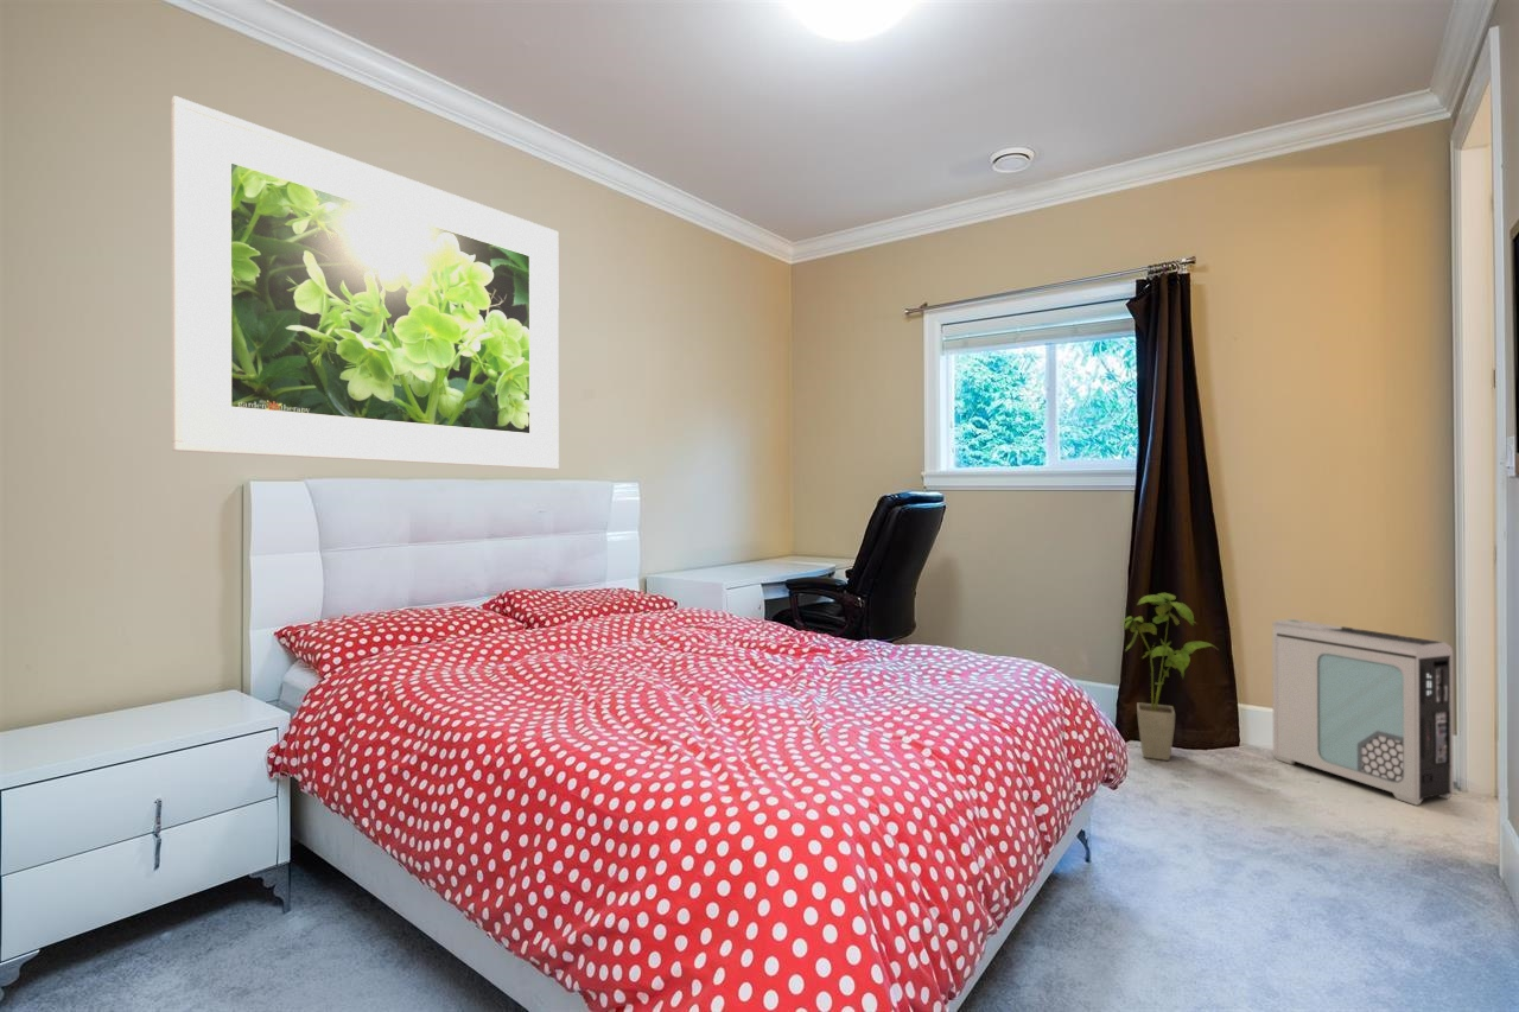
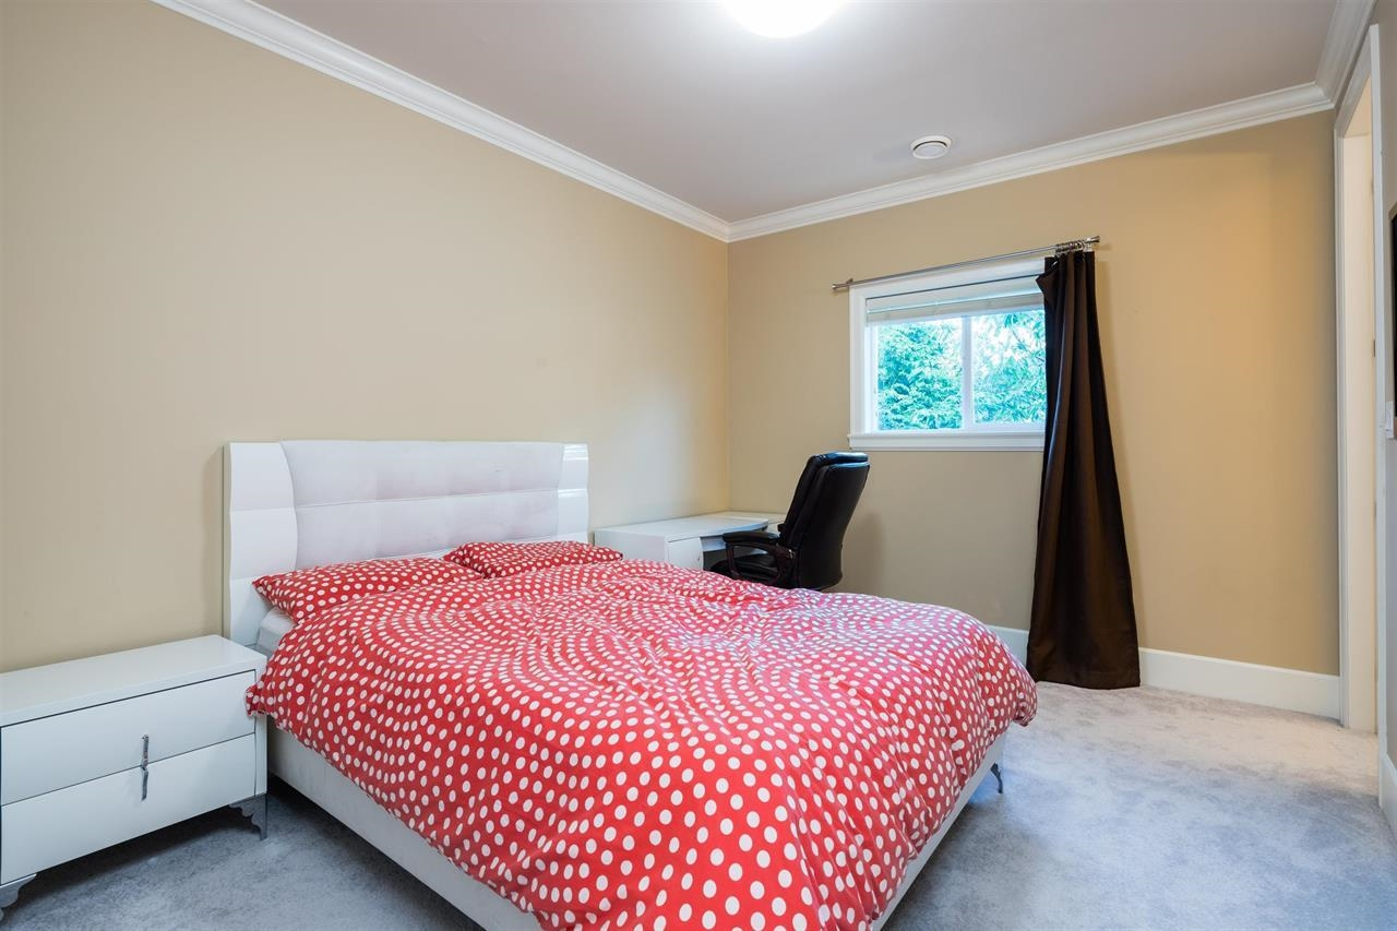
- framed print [171,95,560,470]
- house plant [1118,592,1220,762]
- air purifier [1271,618,1455,807]
